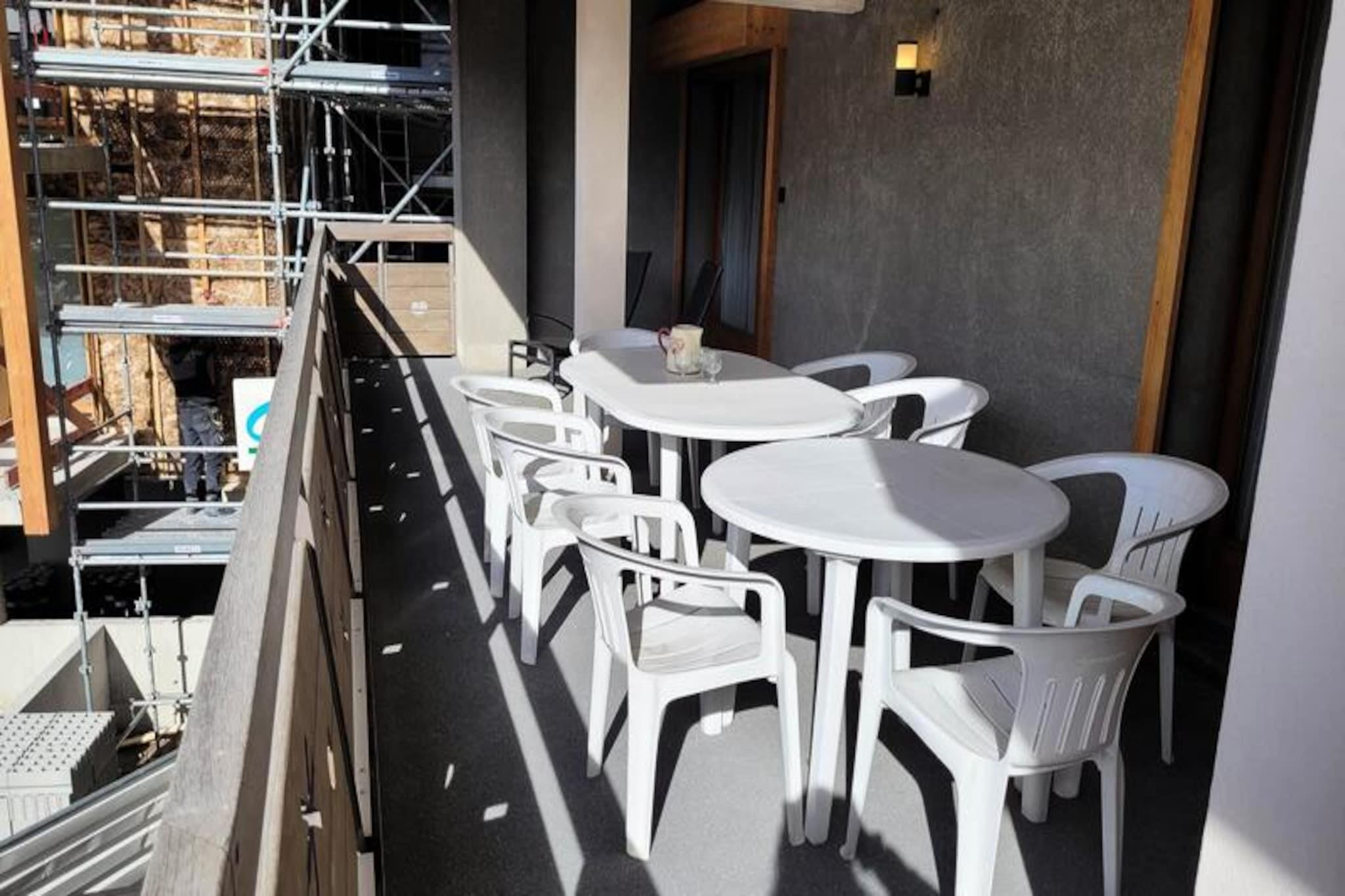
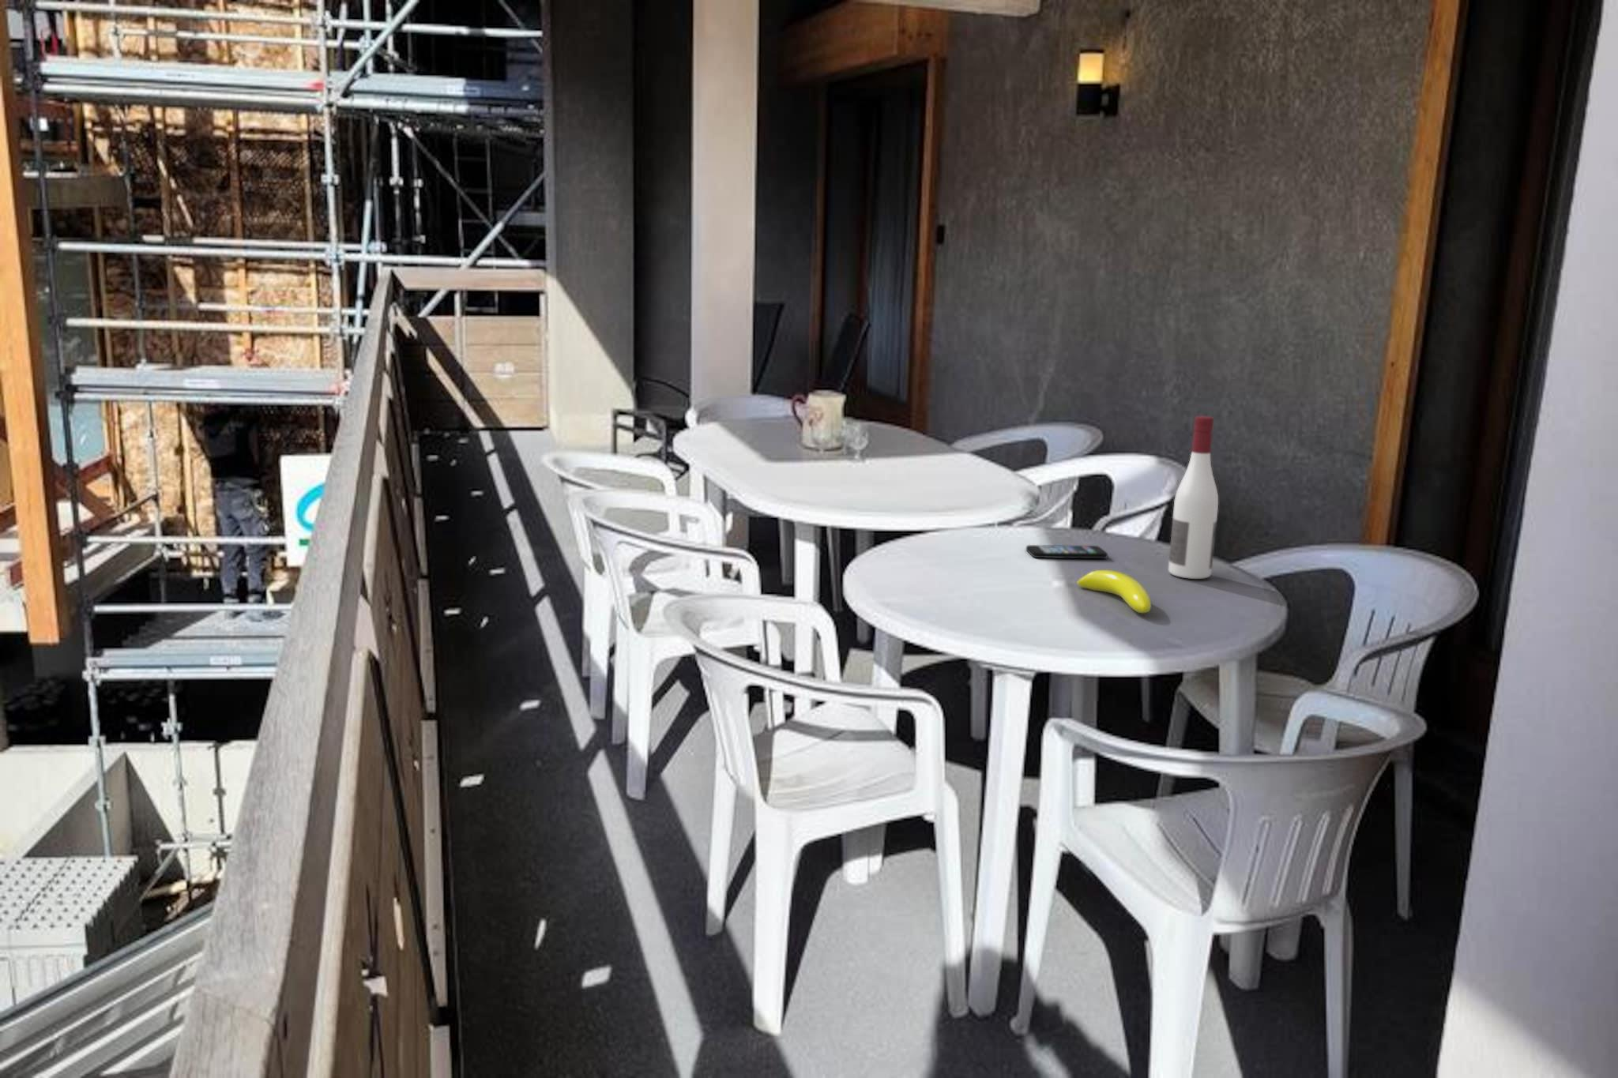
+ banana [1075,569,1152,614]
+ alcohol [1168,415,1219,580]
+ smartphone [1025,544,1108,559]
